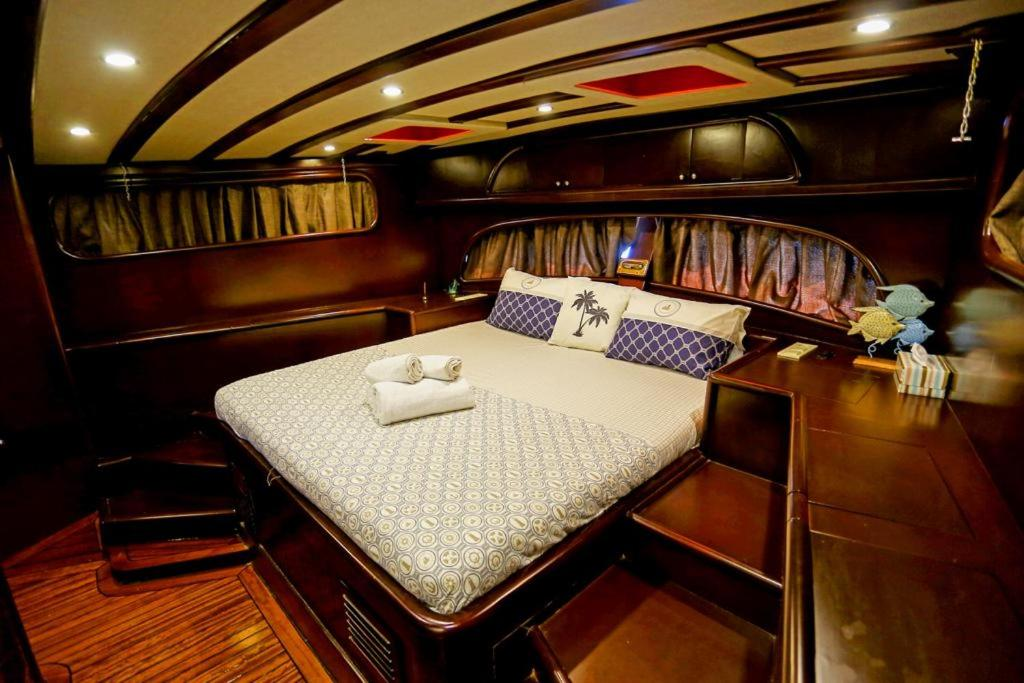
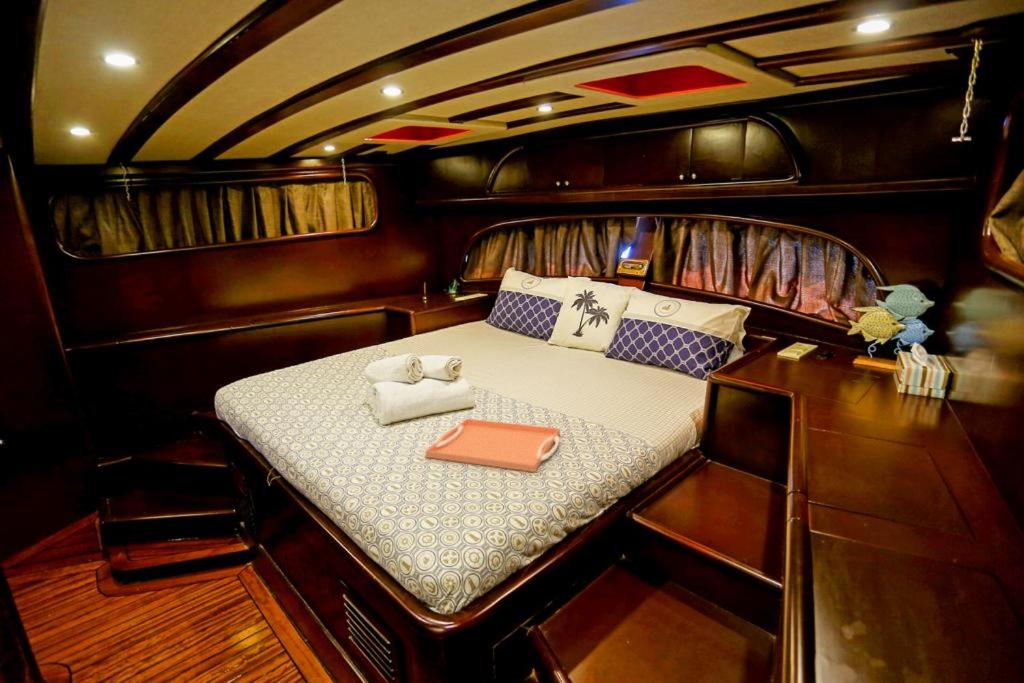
+ serving tray [424,418,561,473]
